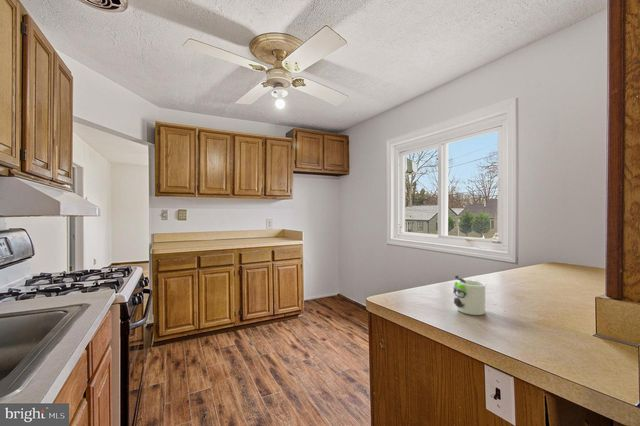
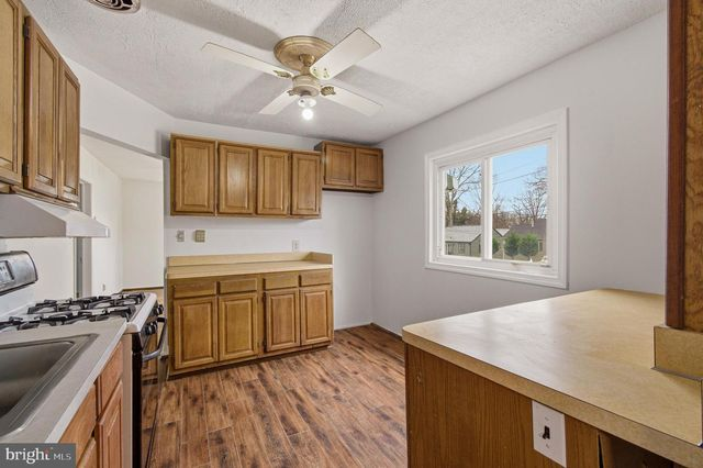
- mug [452,274,486,316]
